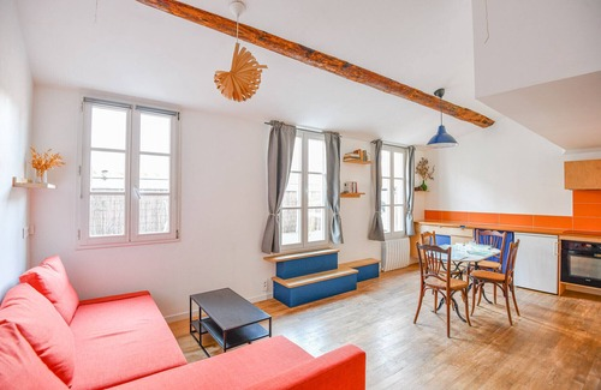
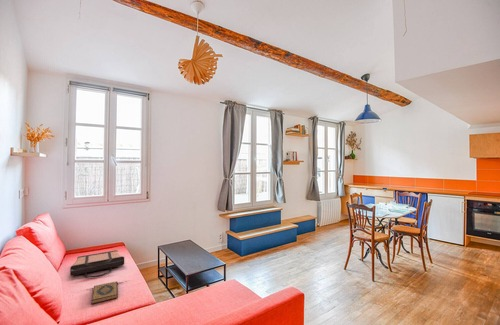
+ hardback book [91,281,119,305]
+ shopping bag [69,249,125,278]
